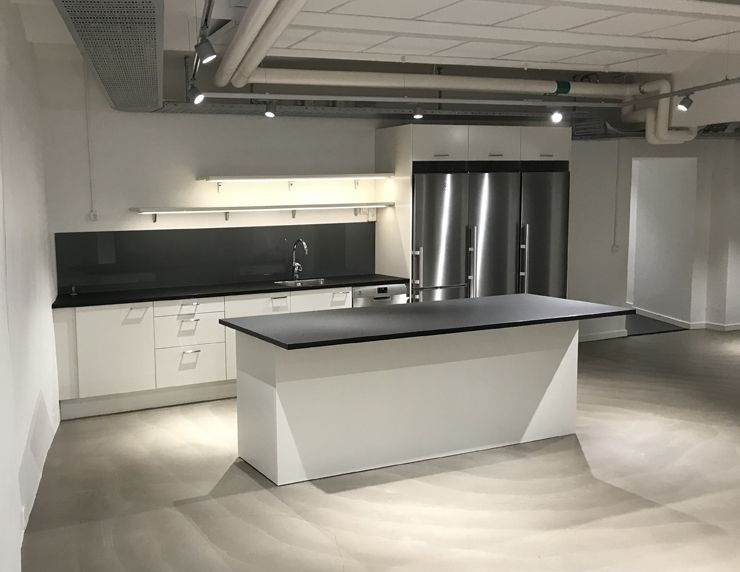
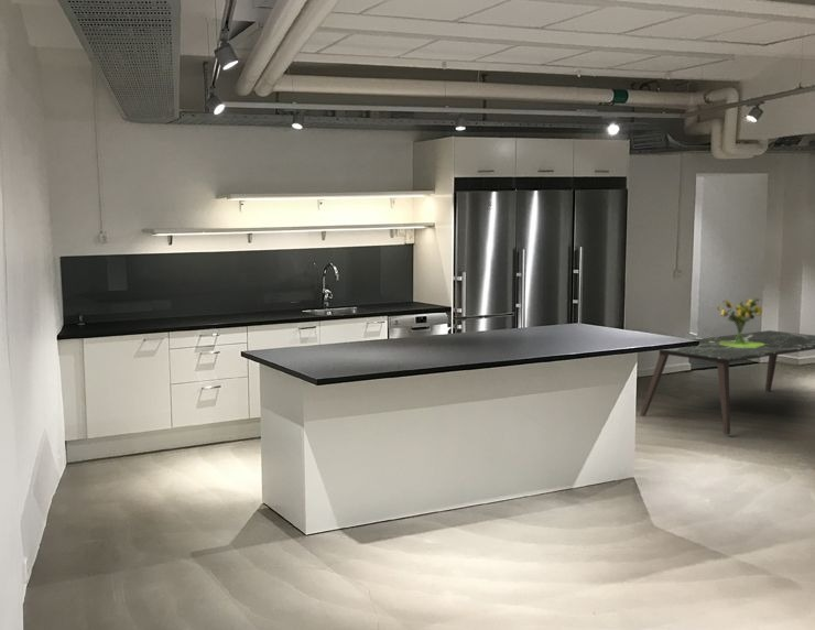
+ bouquet [709,295,764,347]
+ dining table [639,329,815,436]
